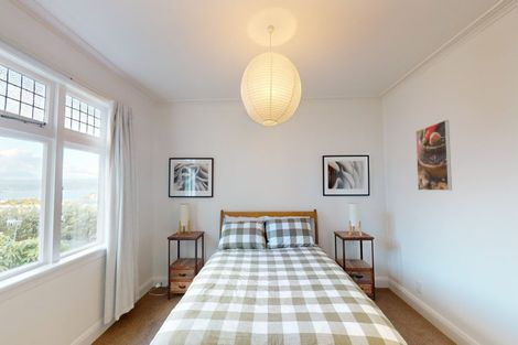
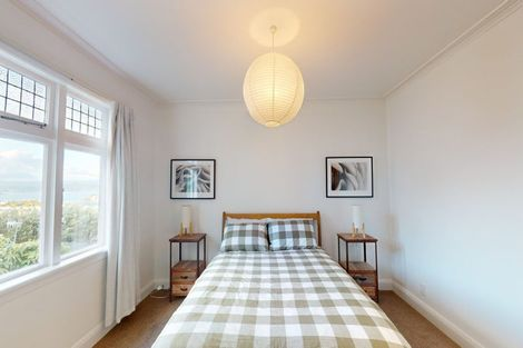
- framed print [414,119,453,192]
